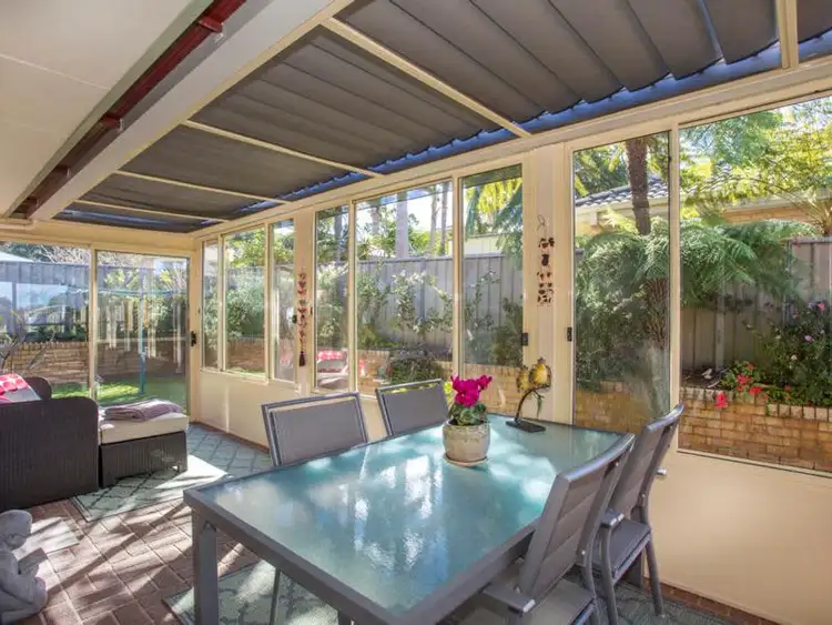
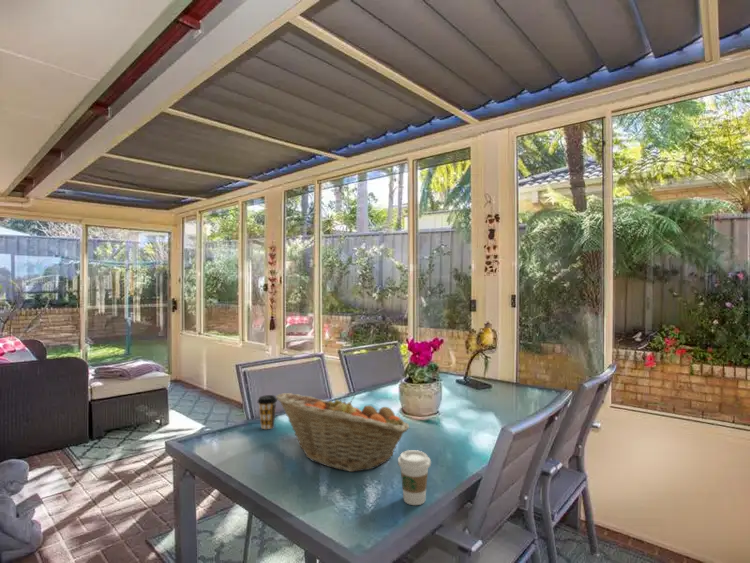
+ fruit basket [275,392,411,473]
+ coffee cup [257,394,278,430]
+ coffee cup [397,449,432,506]
